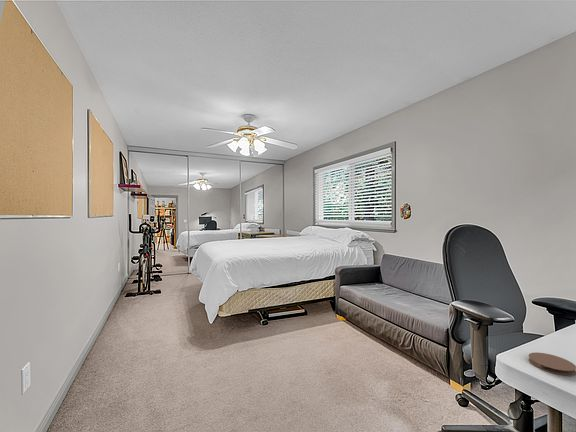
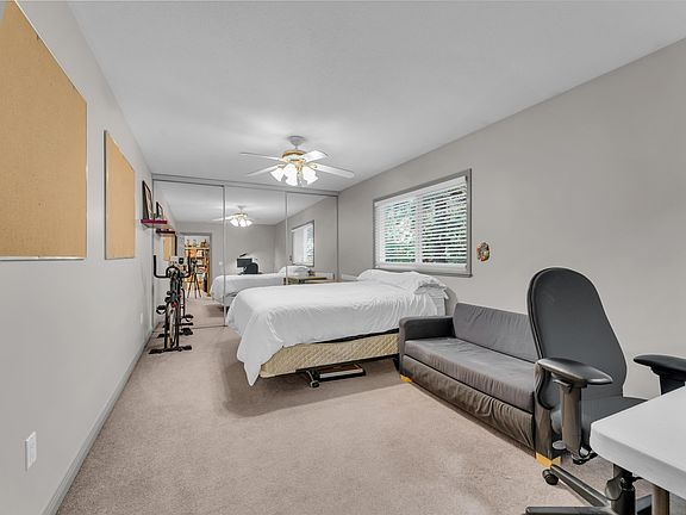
- coaster [528,352,576,377]
